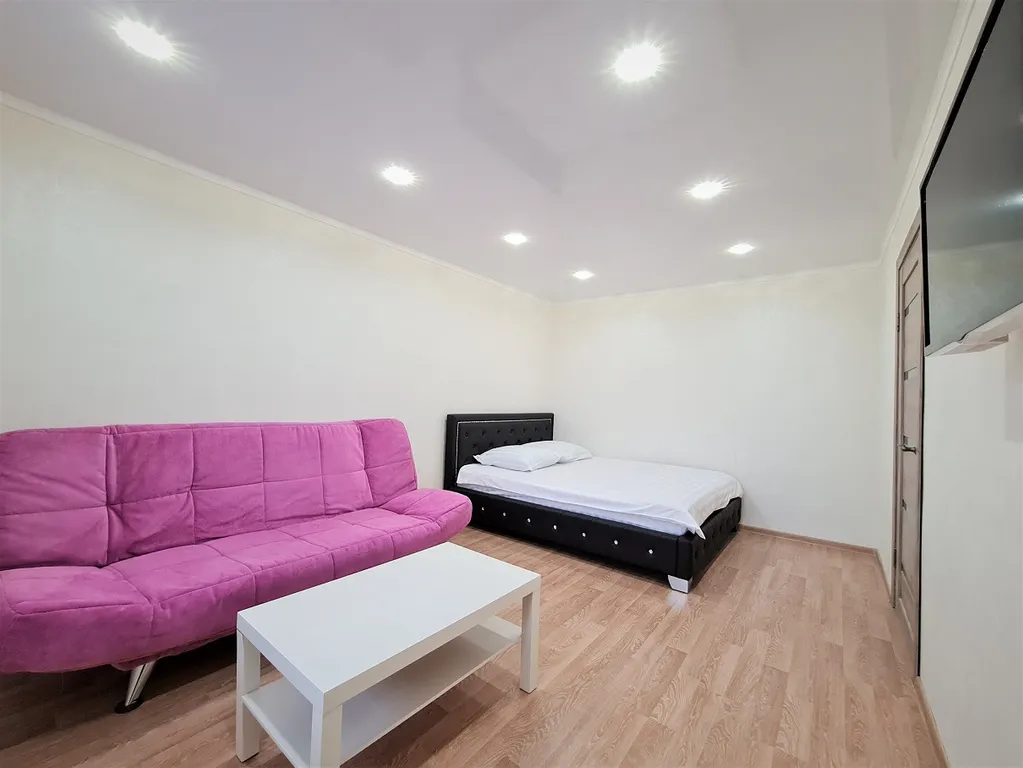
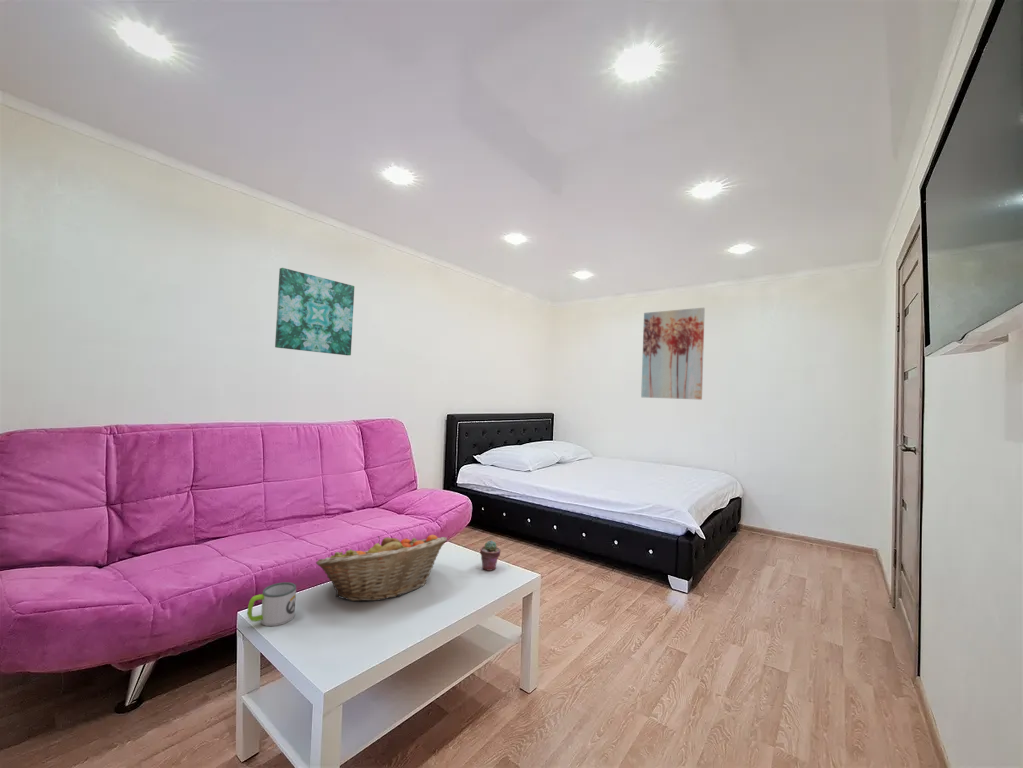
+ fruit basket [315,534,448,602]
+ mug [247,581,297,627]
+ wall art [640,307,706,401]
+ wall art [274,267,355,356]
+ potted succulent [479,539,502,572]
